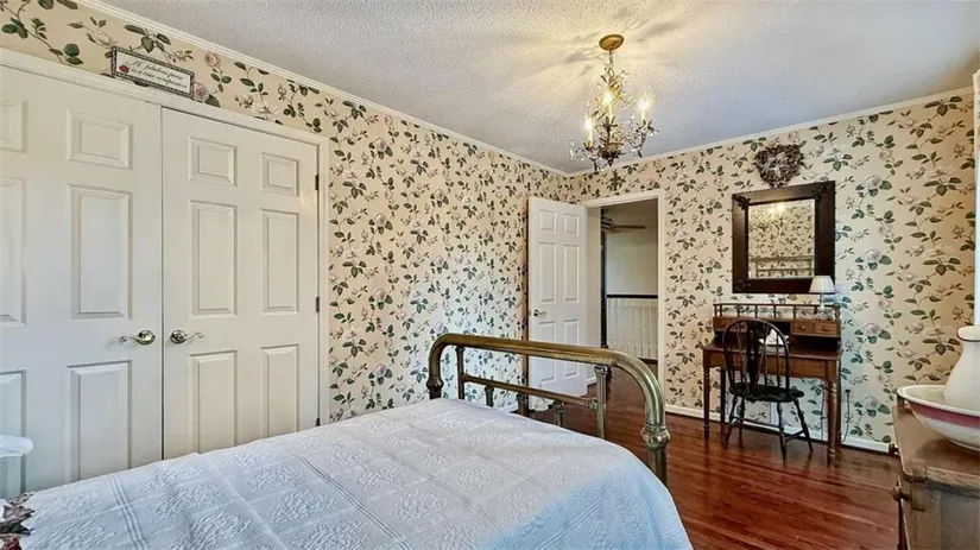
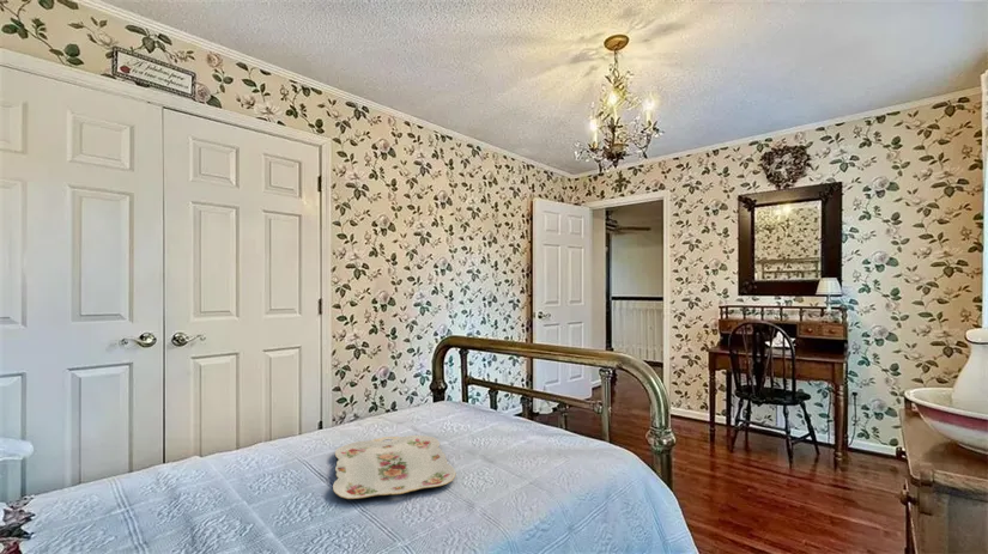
+ serving tray [332,434,457,500]
